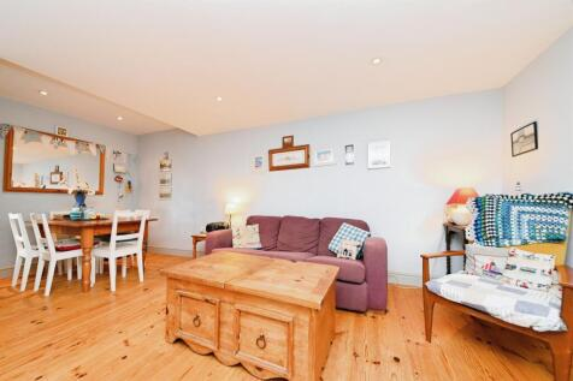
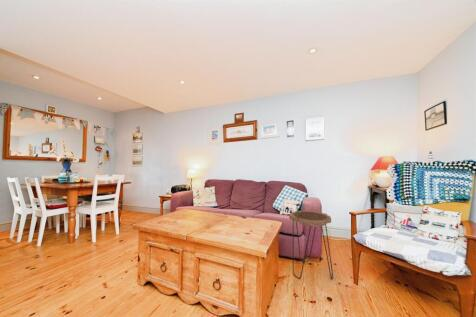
+ side table [288,210,334,280]
